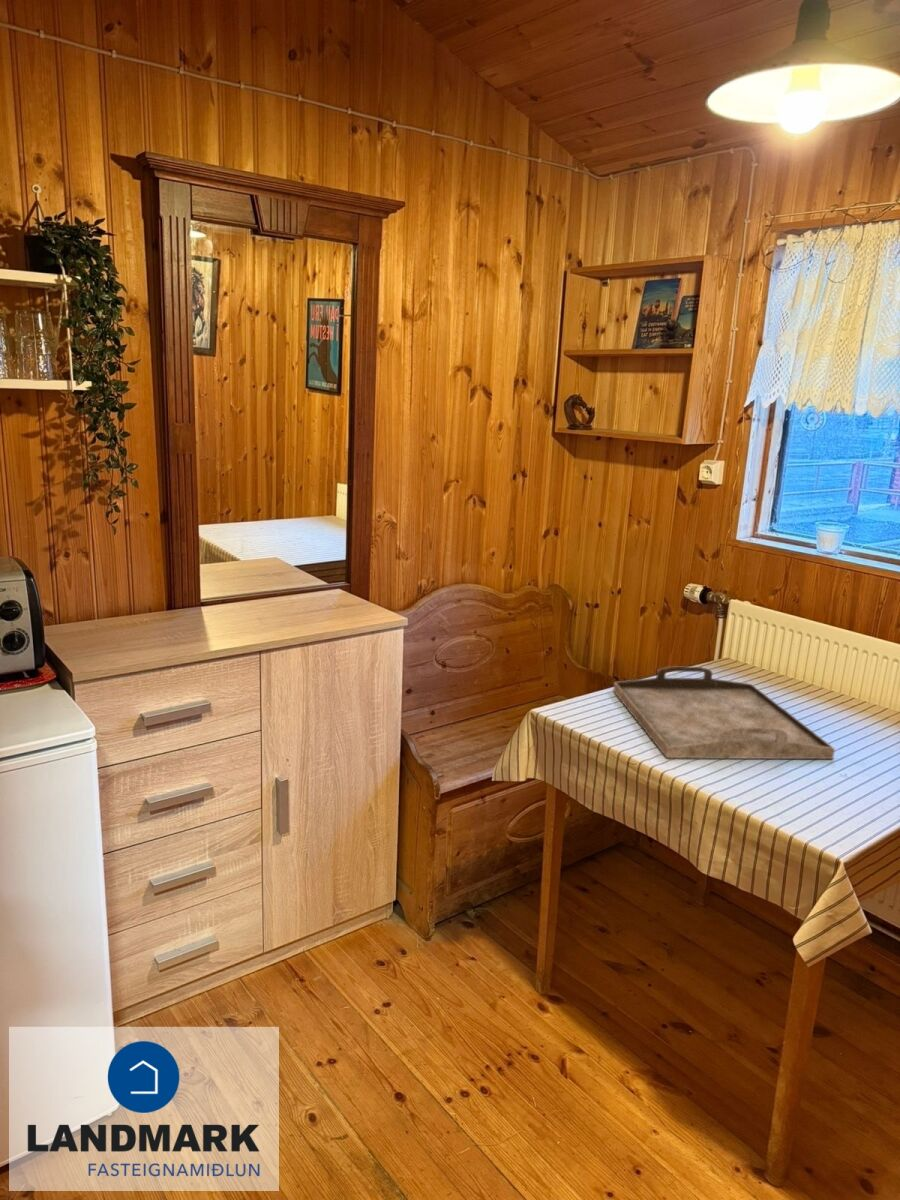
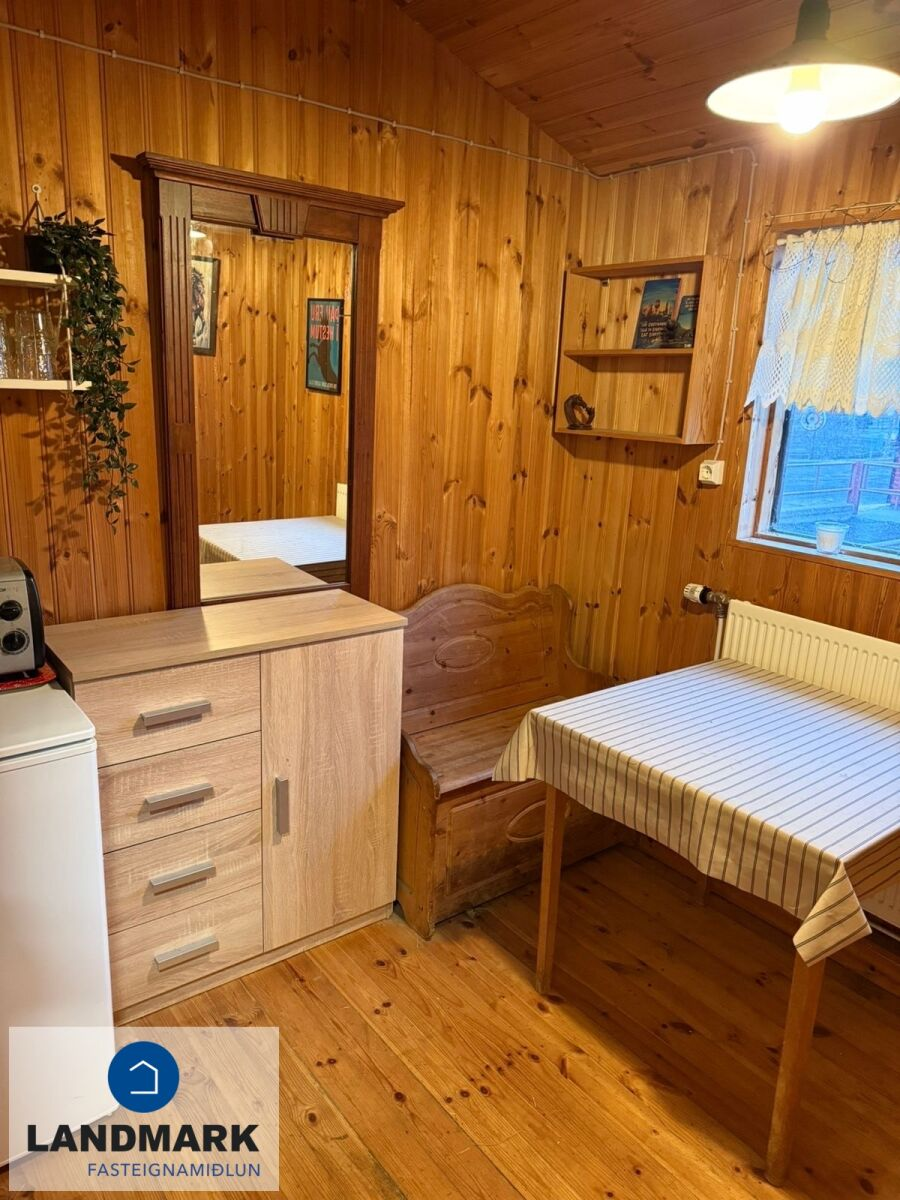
- serving tray [612,665,836,760]
